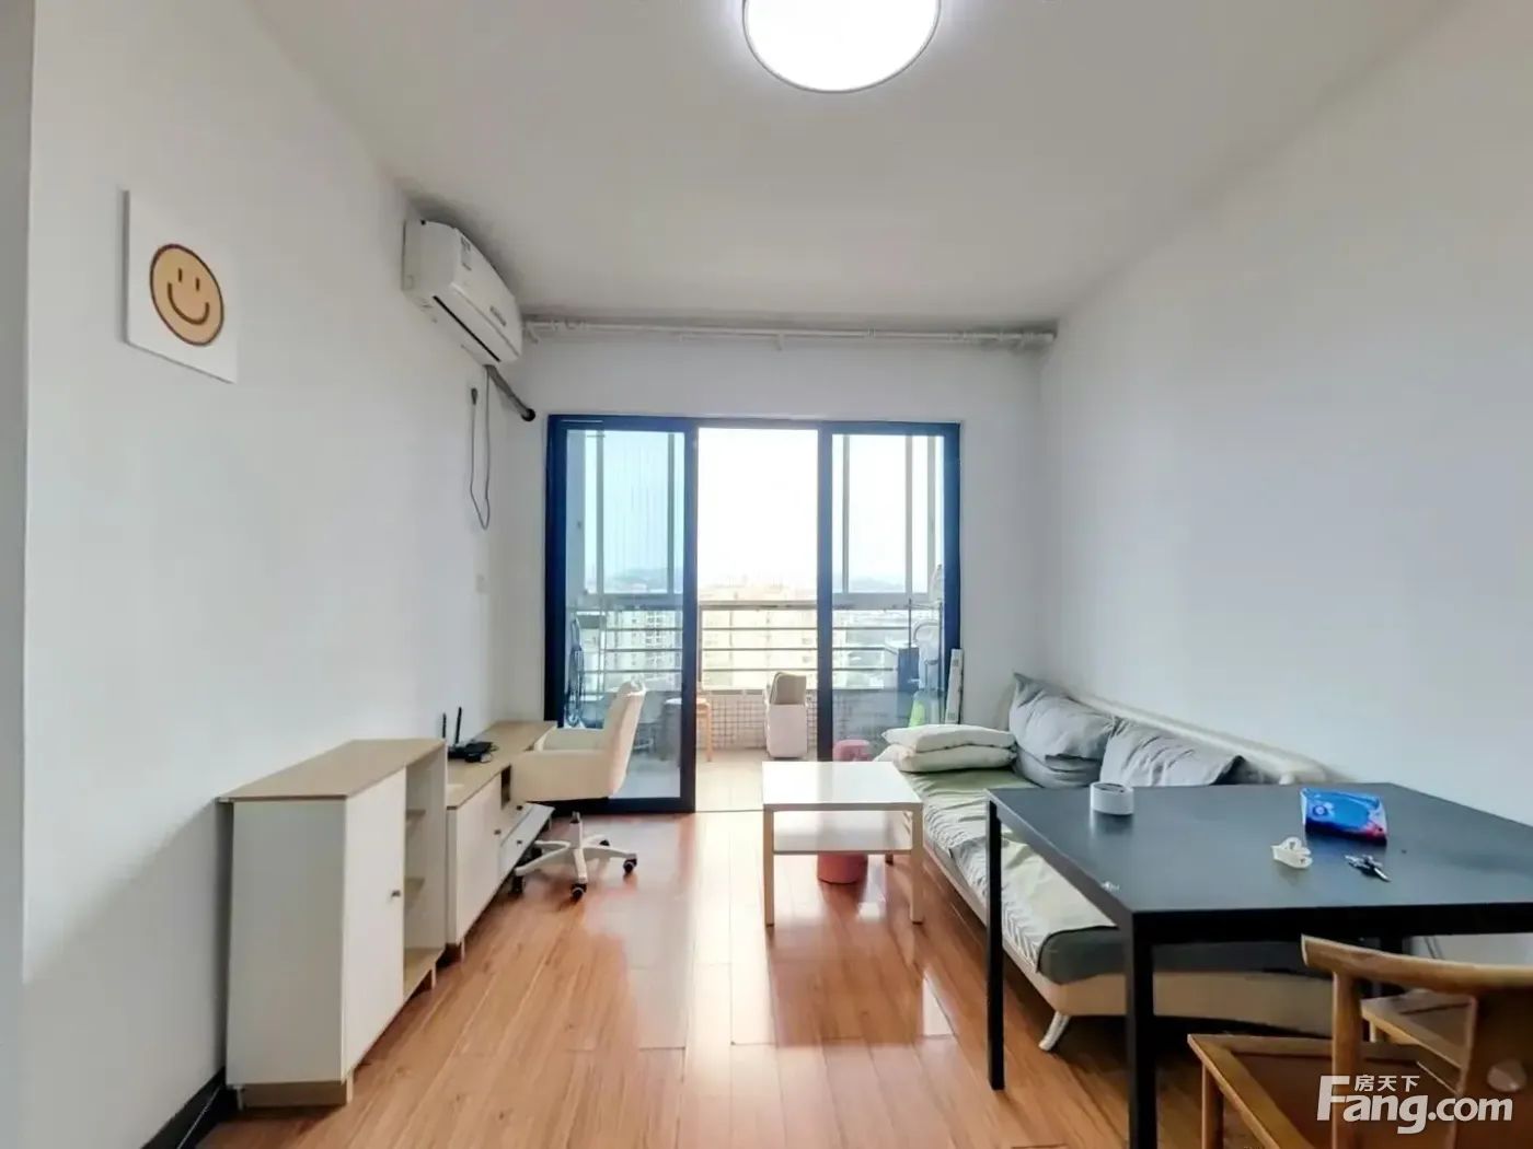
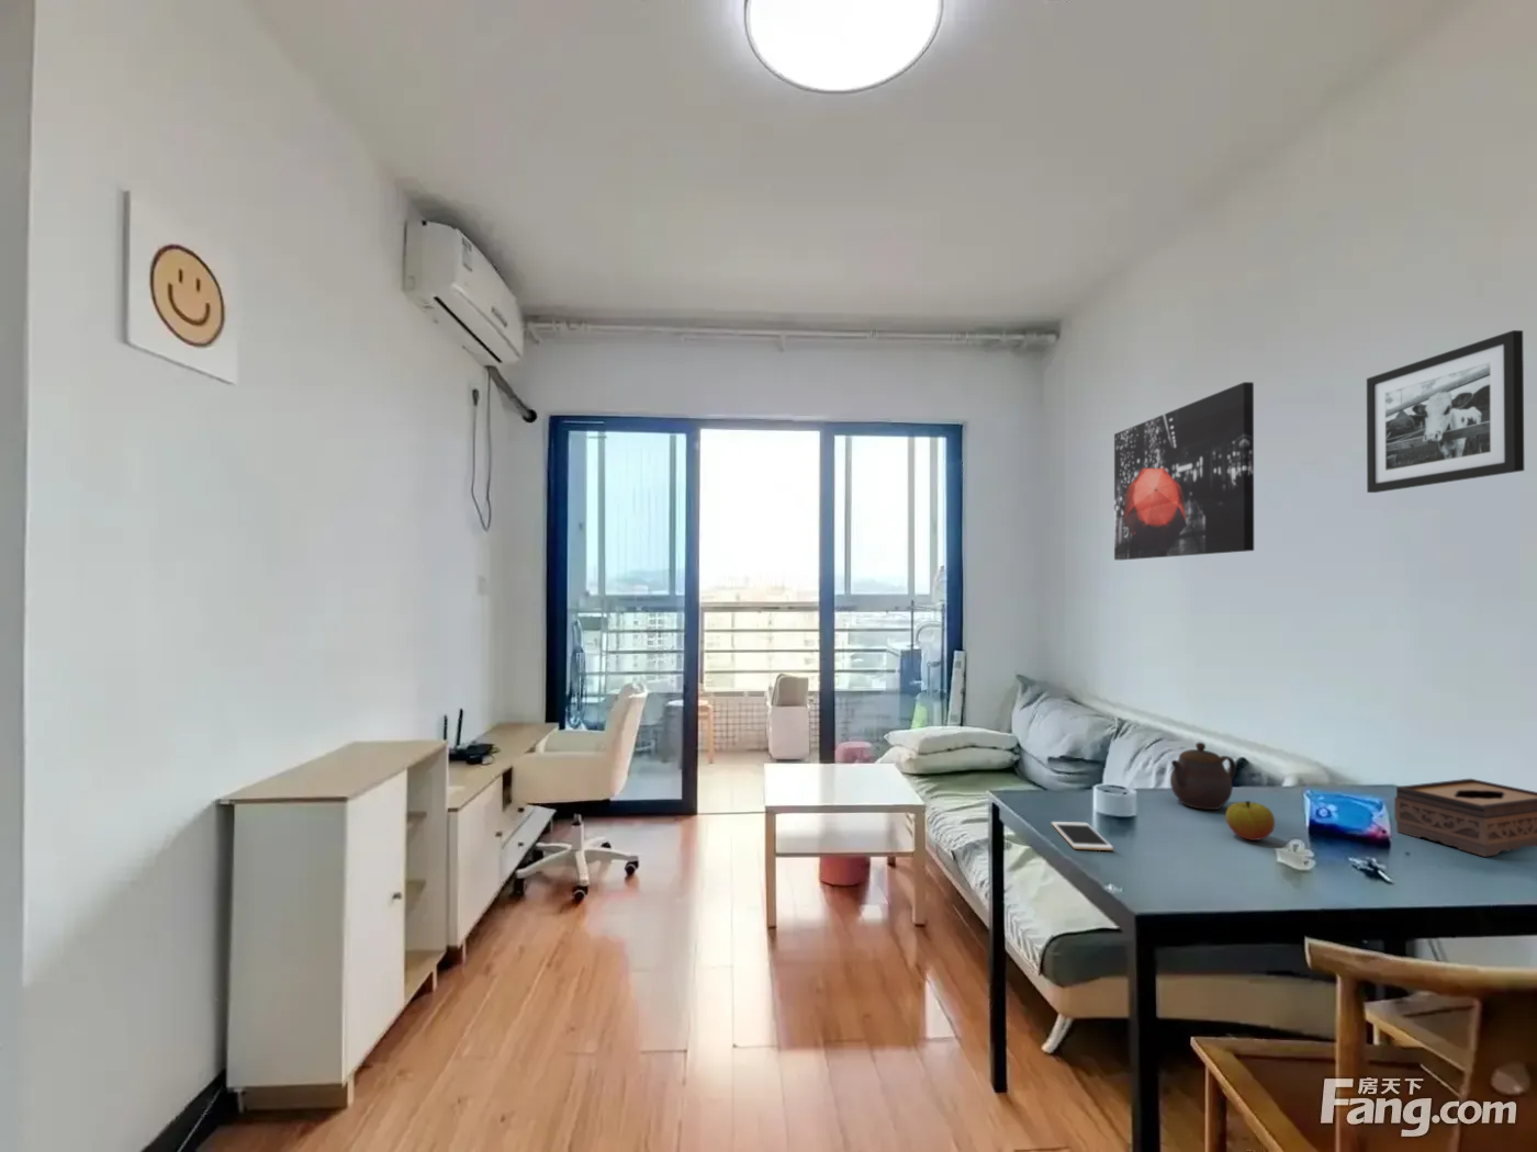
+ tissue box [1393,778,1537,858]
+ teapot [1169,742,1237,811]
+ cell phone [1050,820,1115,852]
+ apple [1224,800,1276,841]
+ picture frame [1365,329,1525,494]
+ wall art [1113,381,1255,560]
